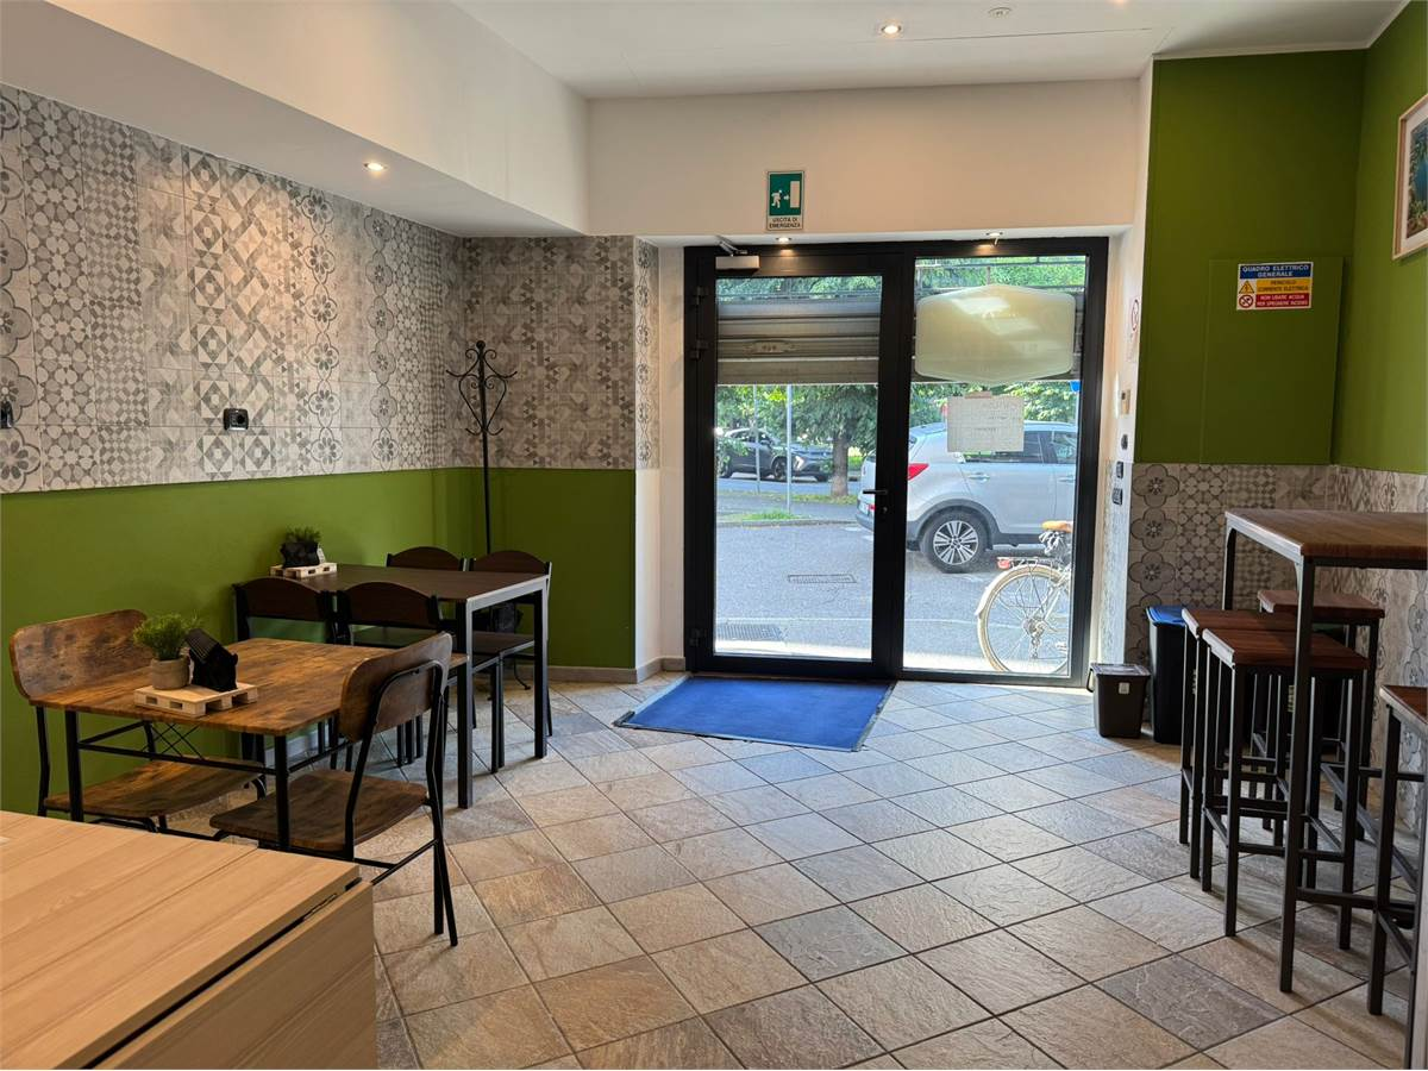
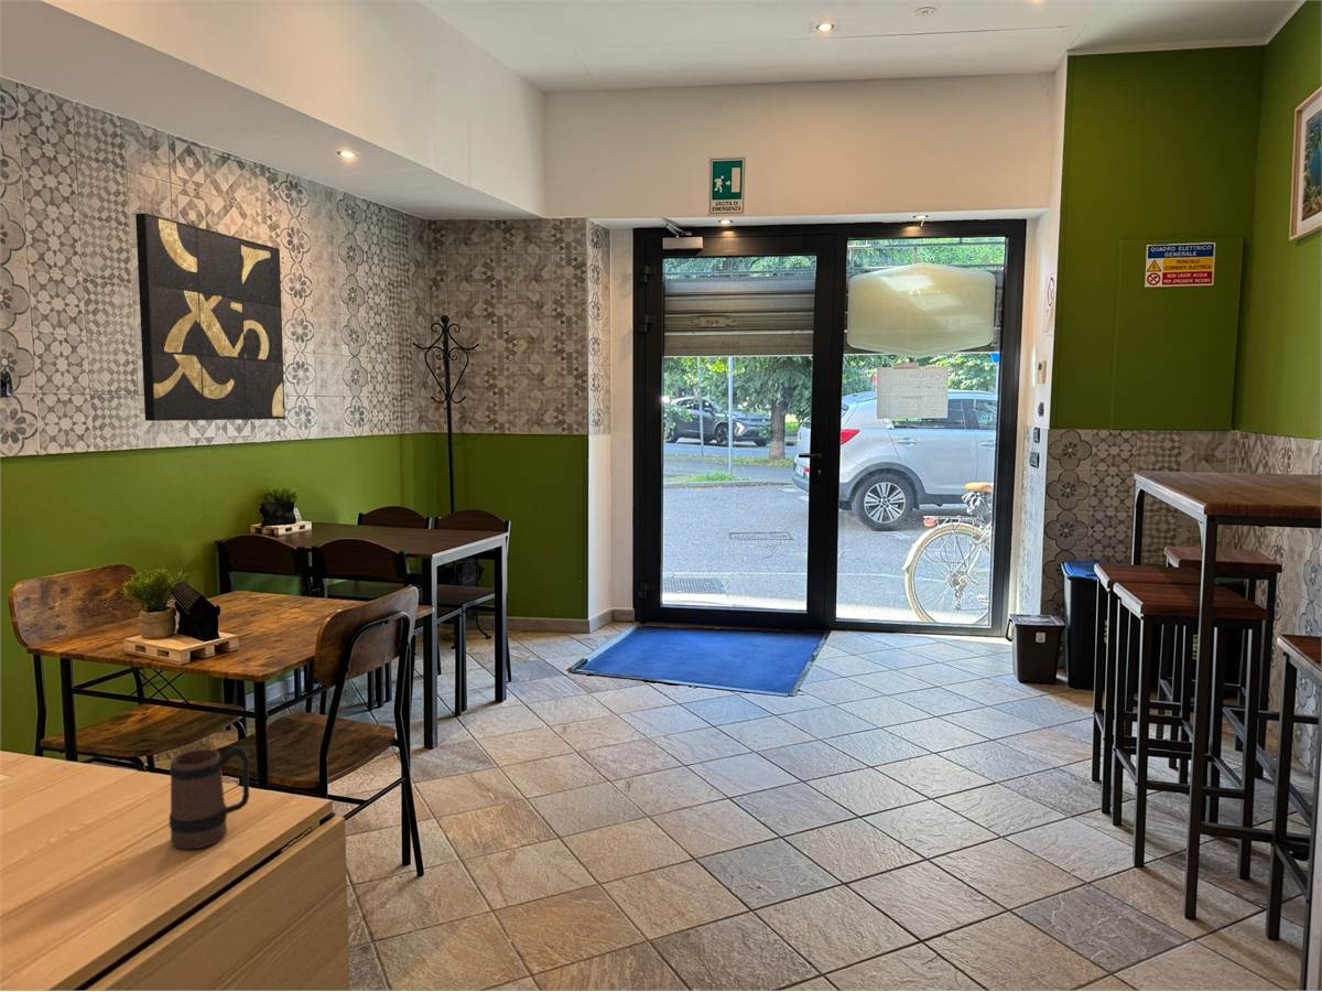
+ wall art [134,212,286,422]
+ mug [169,745,250,851]
